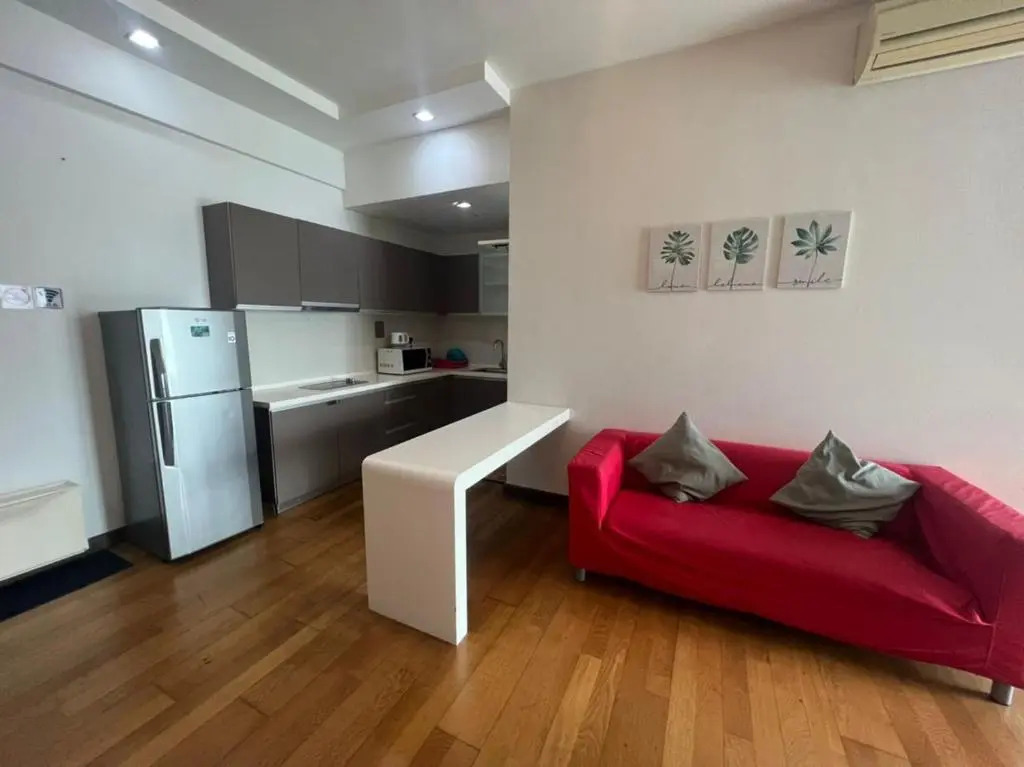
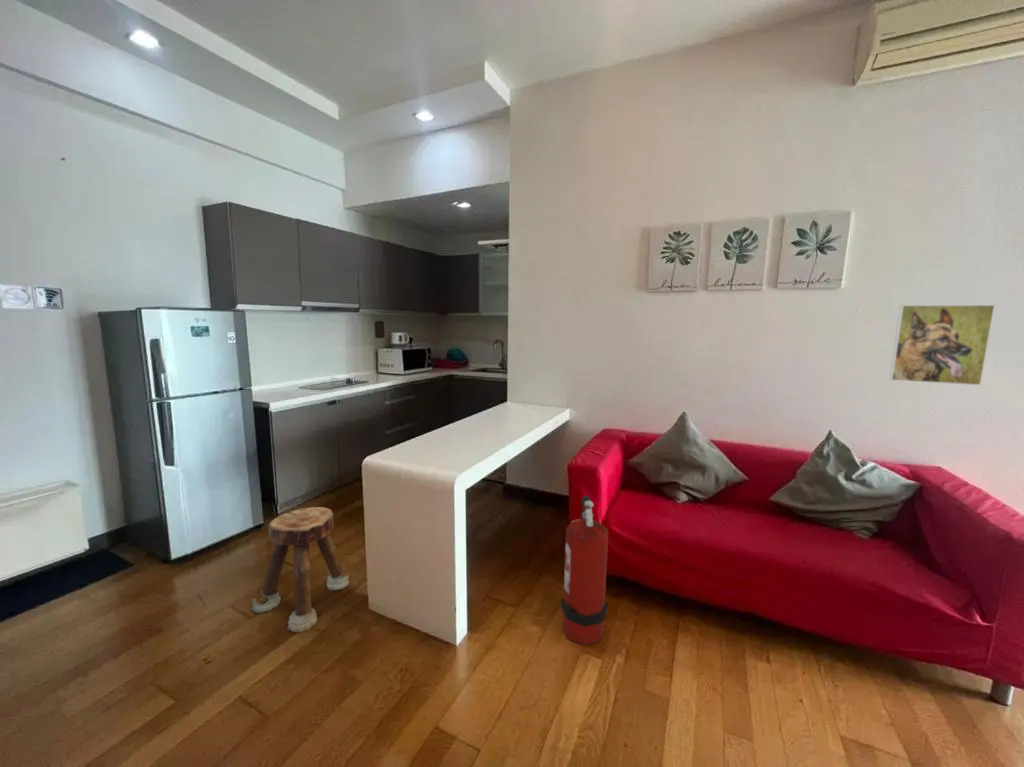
+ fire extinguisher [560,495,609,646]
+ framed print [888,304,996,386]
+ stool [251,506,351,633]
